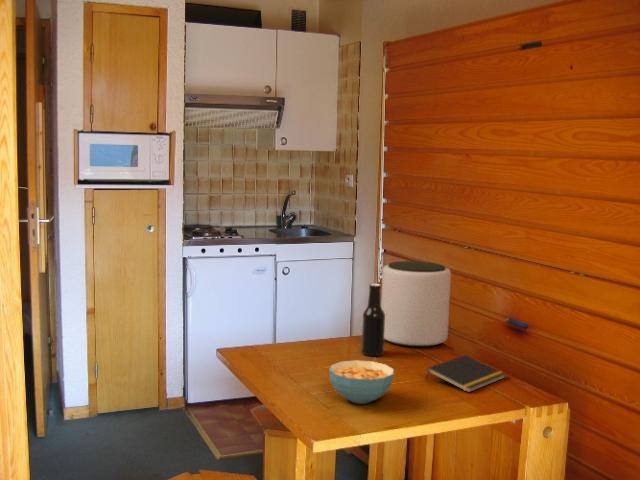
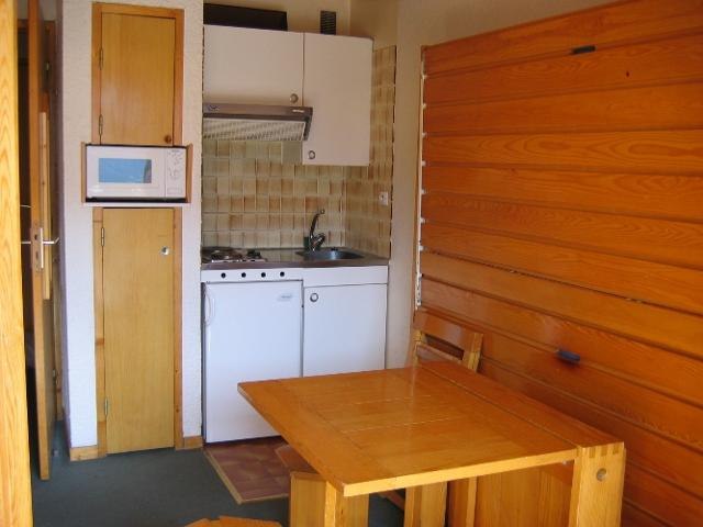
- notepad [425,354,507,393]
- plant pot [381,260,452,348]
- cereal bowl [328,359,395,405]
- beer bottle [361,283,385,357]
